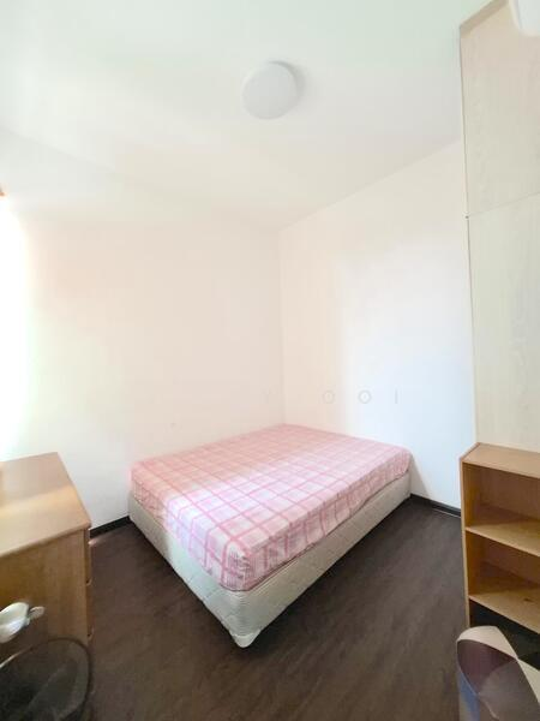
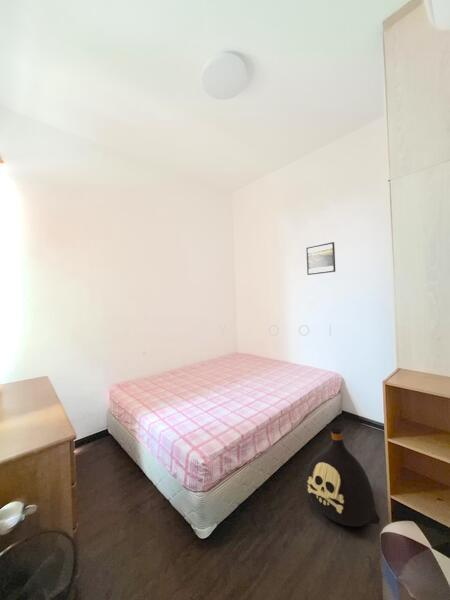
+ bag [304,422,381,527]
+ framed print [305,241,336,276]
